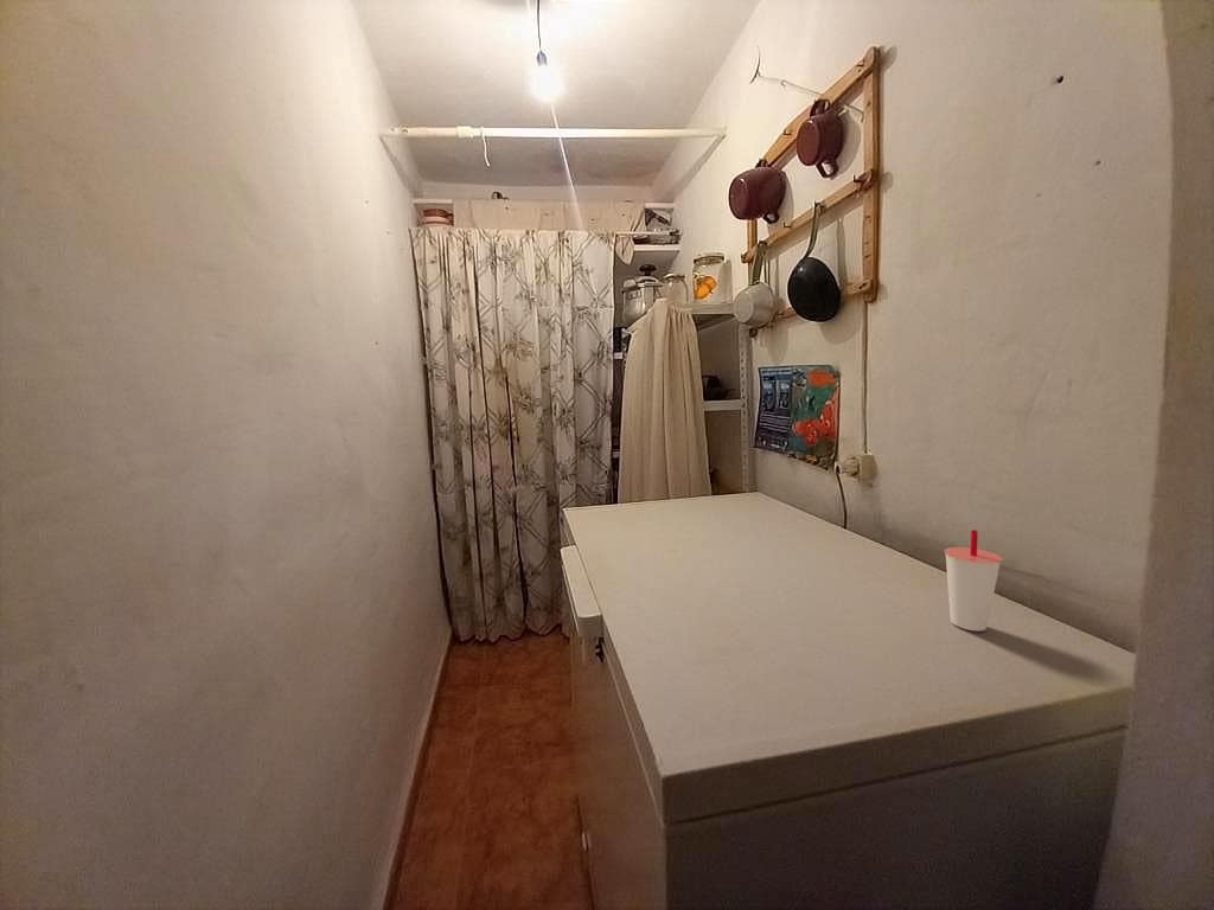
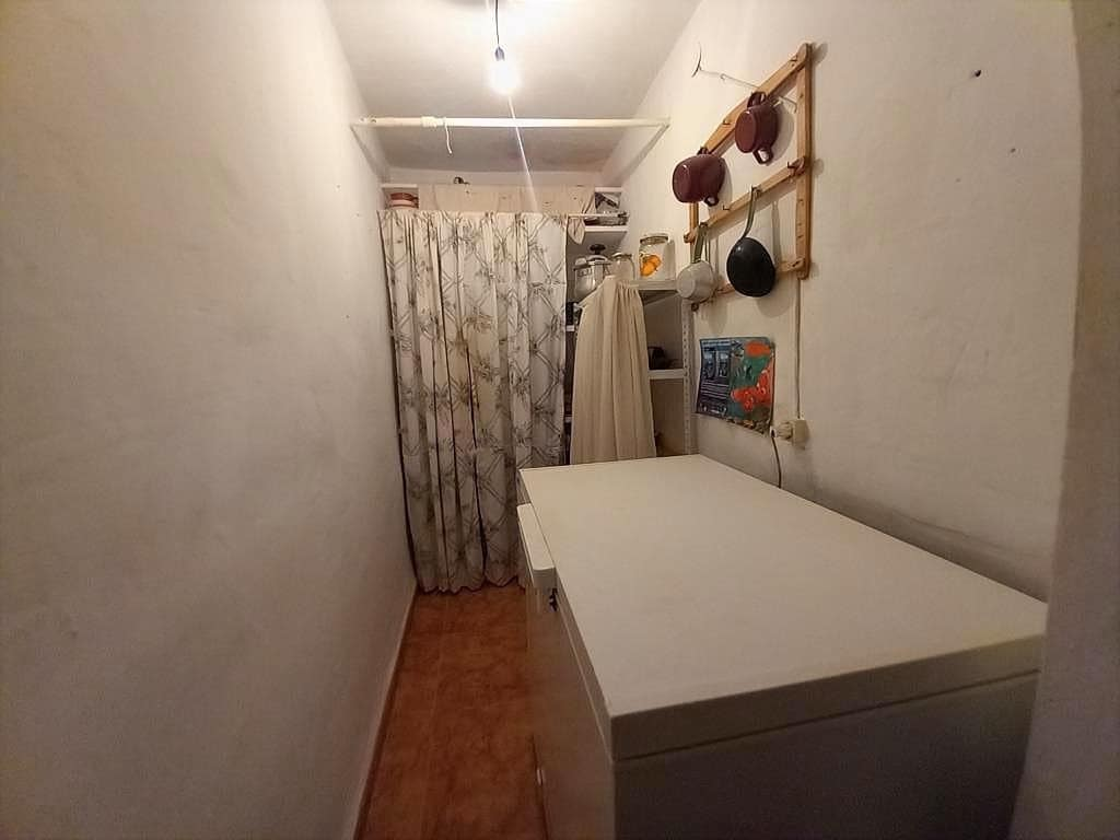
- cup [944,528,1003,633]
